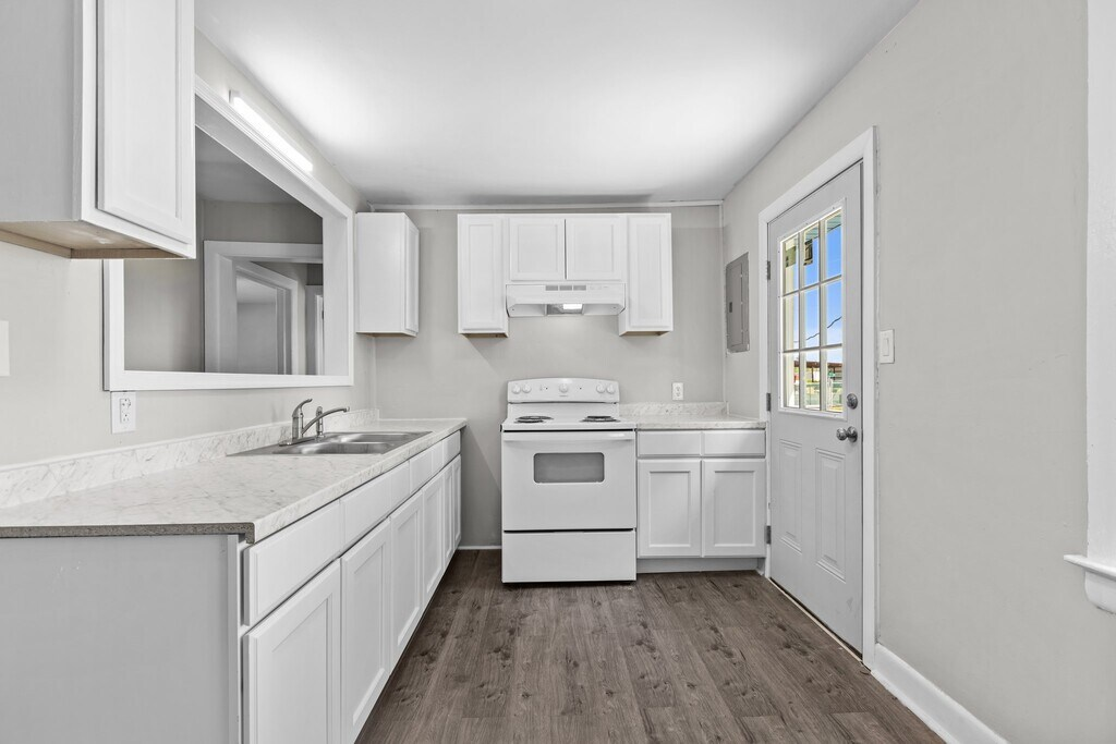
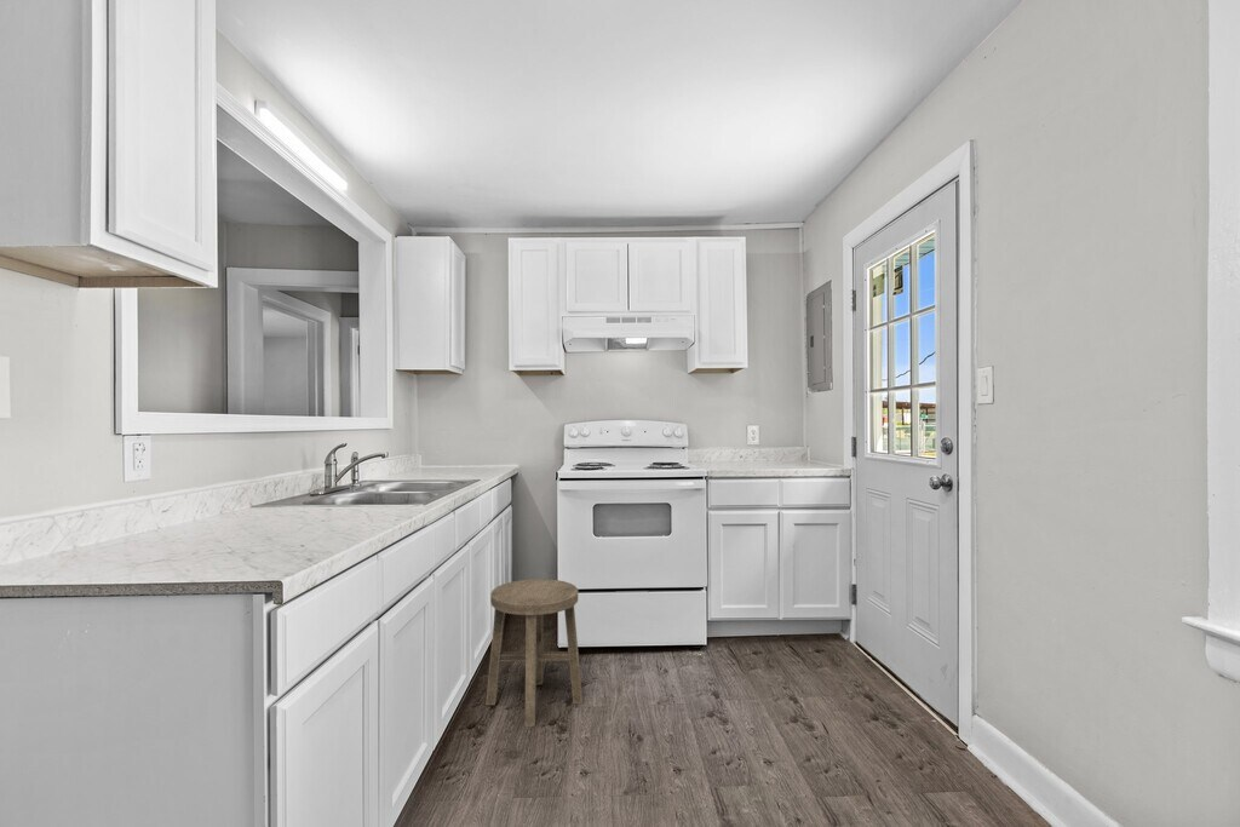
+ stool [484,578,584,728]
